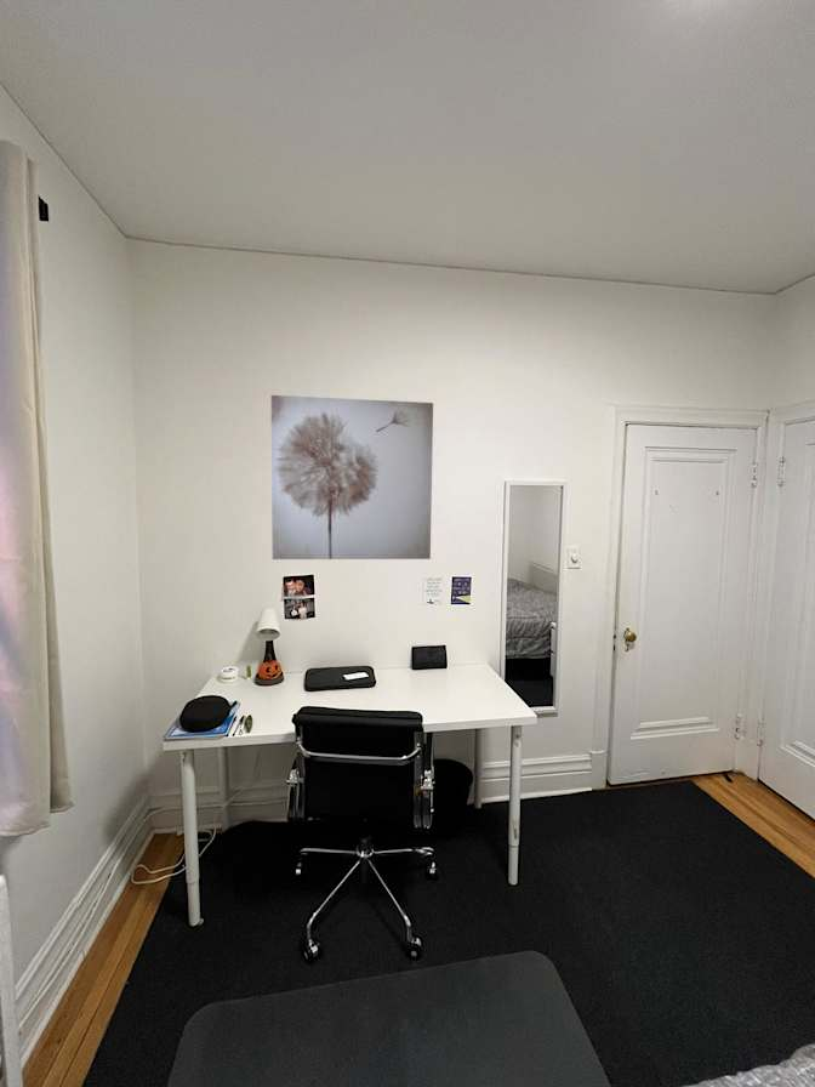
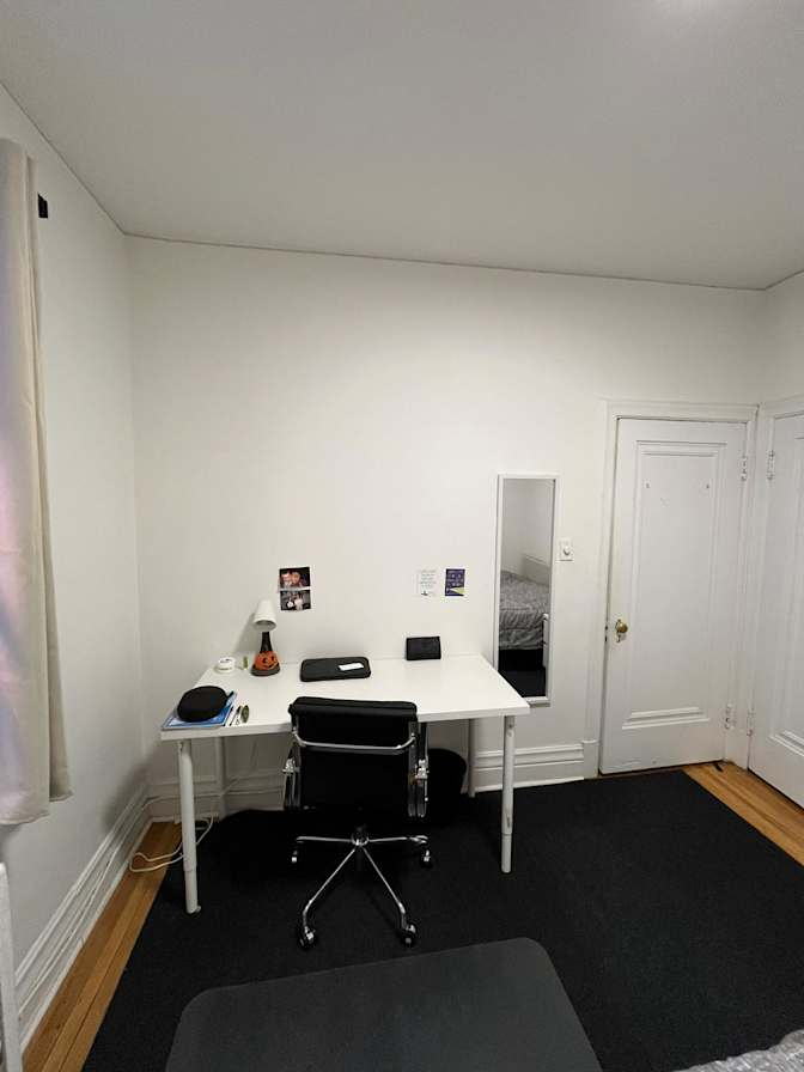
- wall art [270,394,434,560]
